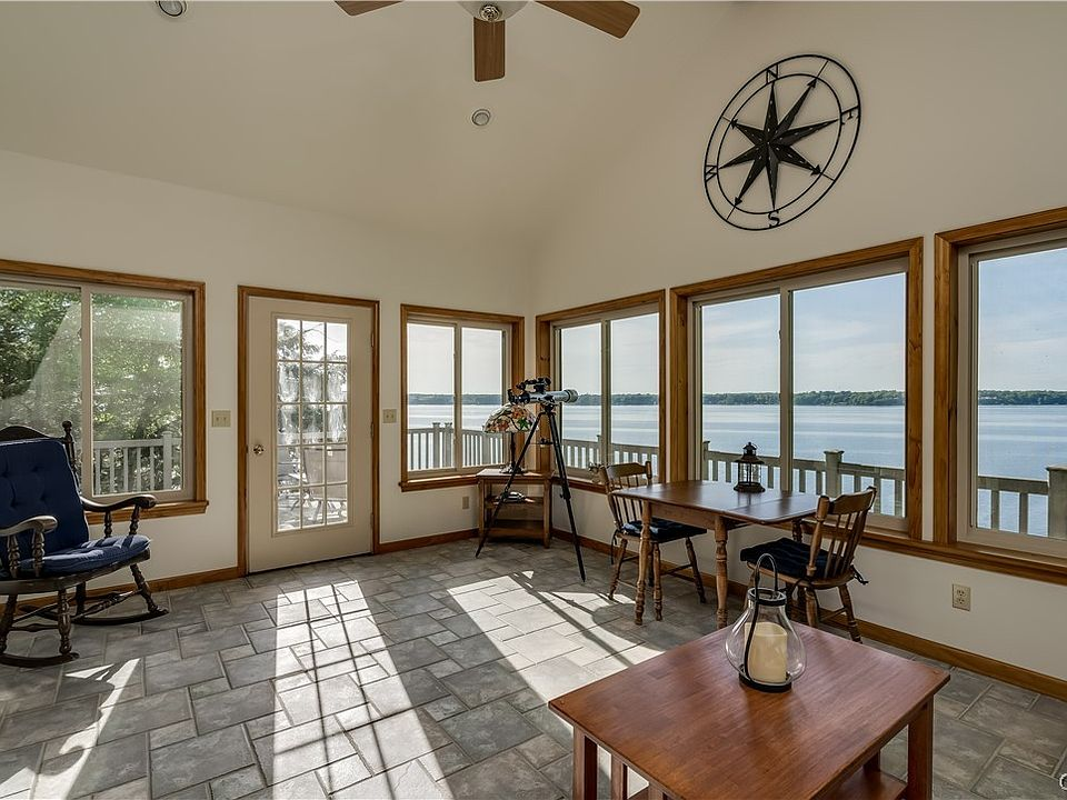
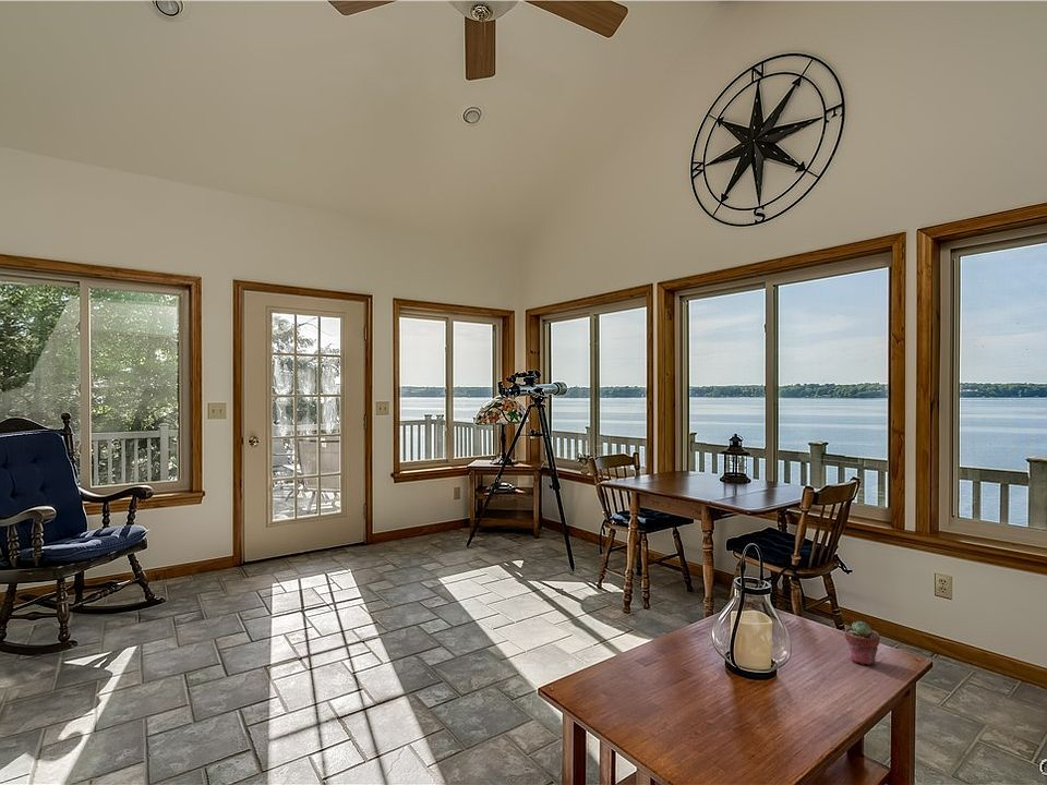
+ potted succulent [844,620,881,666]
